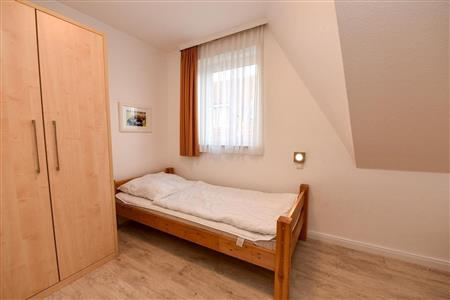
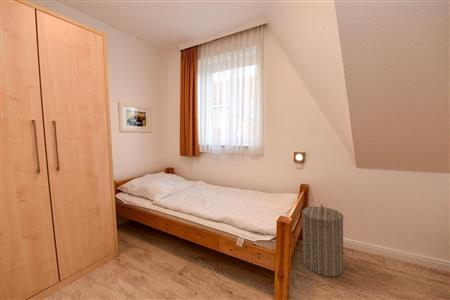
+ laundry hamper [301,203,345,277]
